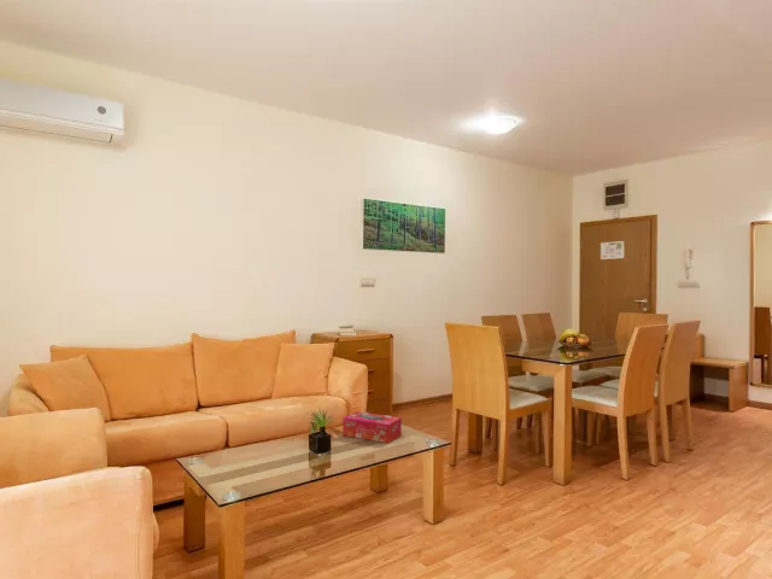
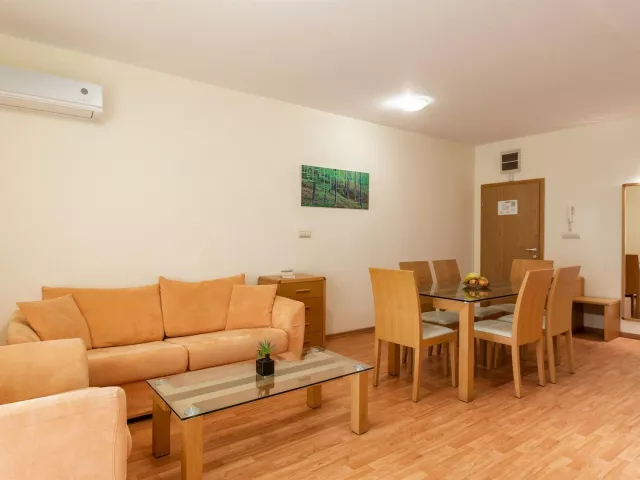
- tissue box [341,410,403,444]
